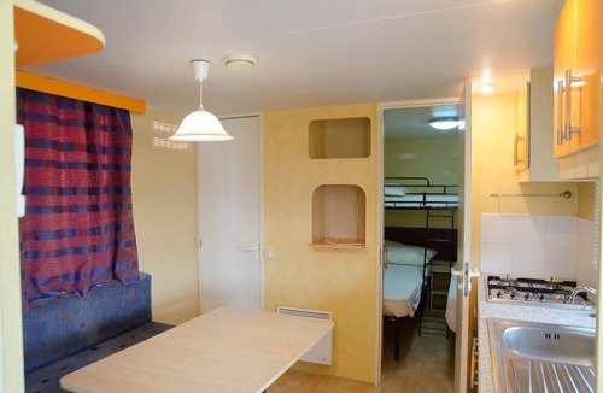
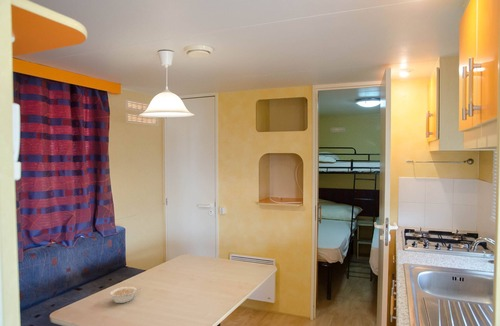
+ legume [109,286,140,304]
